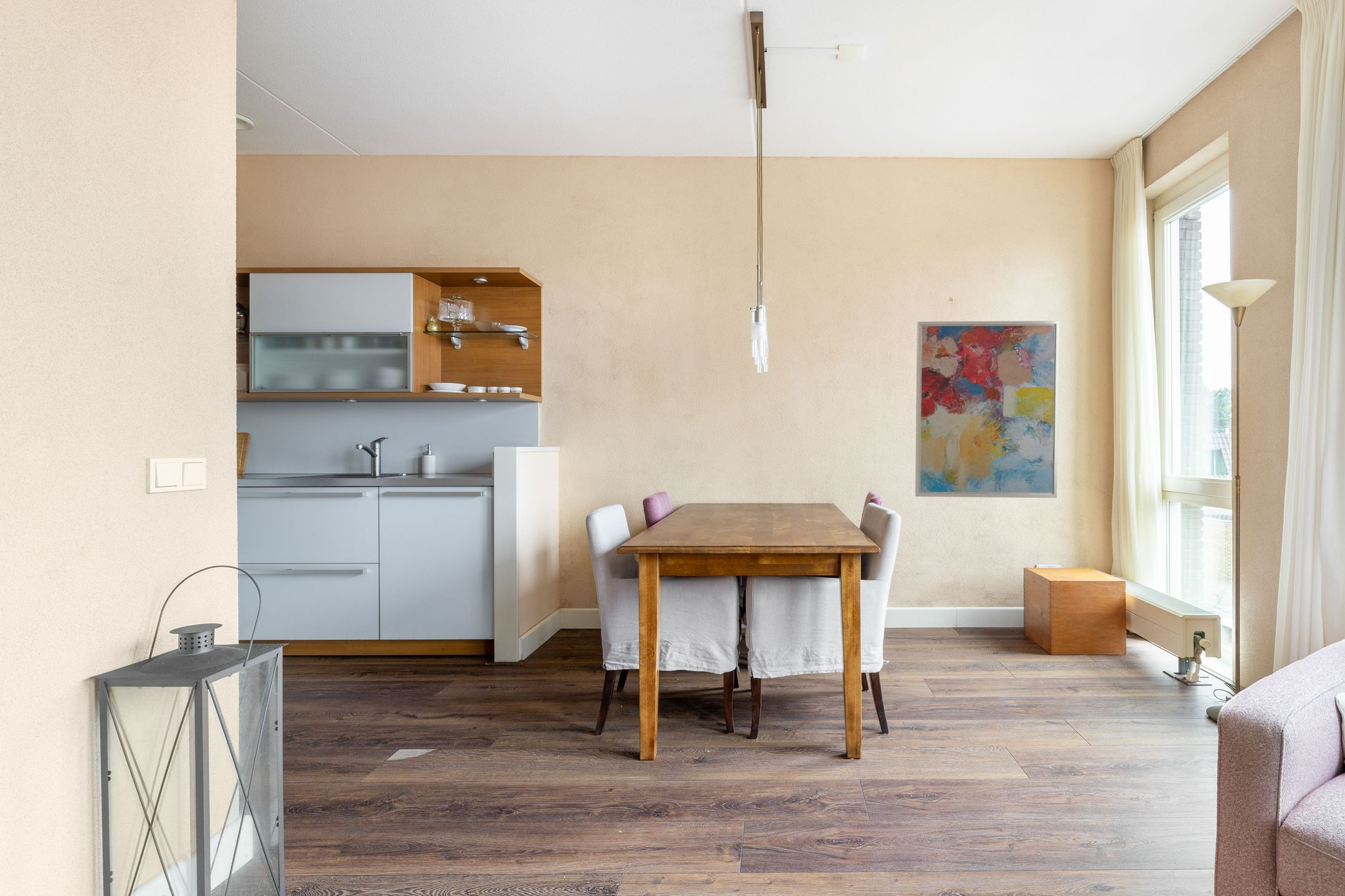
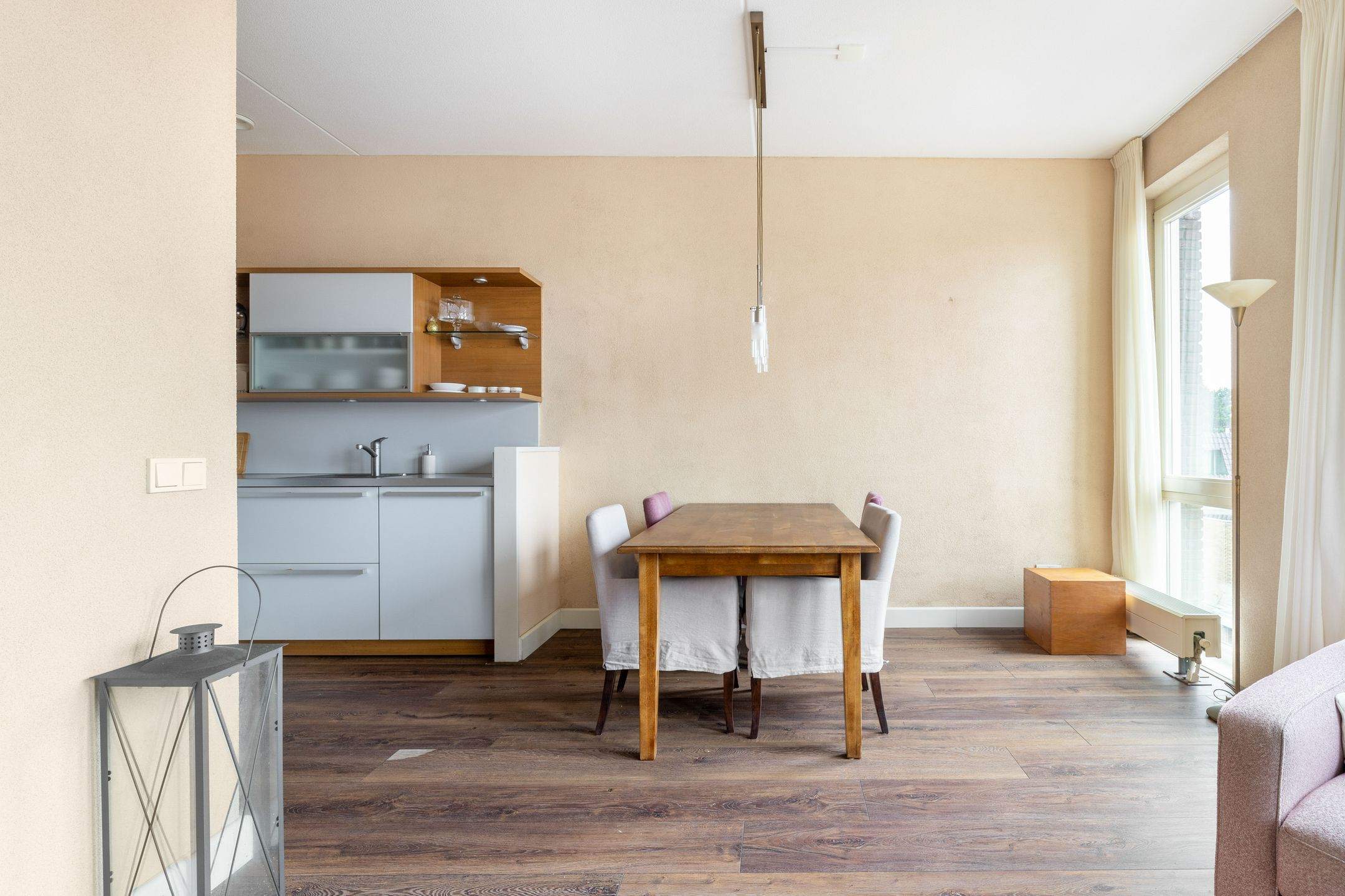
- wall art [915,320,1060,499]
